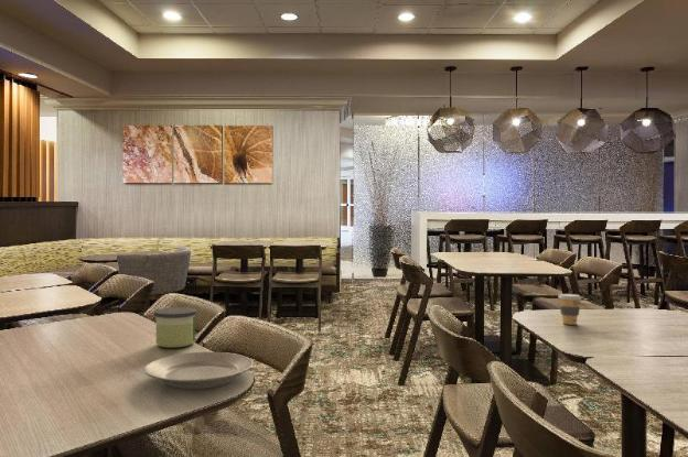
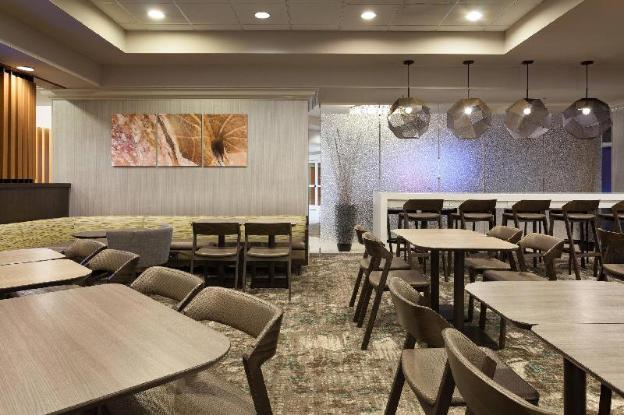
- coffee cup [558,293,582,326]
- candle [153,306,198,349]
- plate [143,351,255,390]
